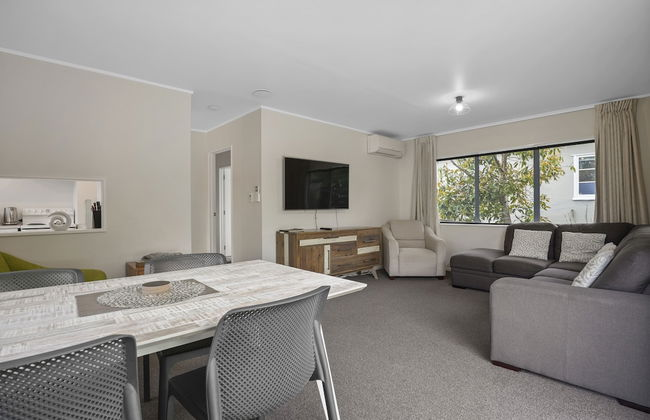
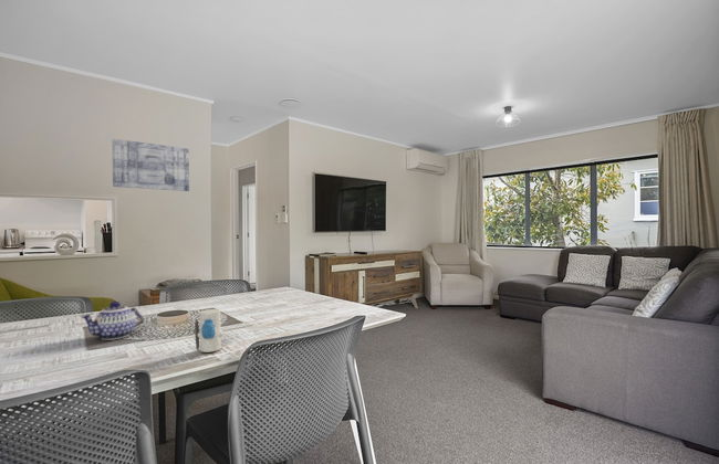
+ wall art [112,138,190,192]
+ toy [194,308,225,354]
+ teapot [80,300,145,341]
